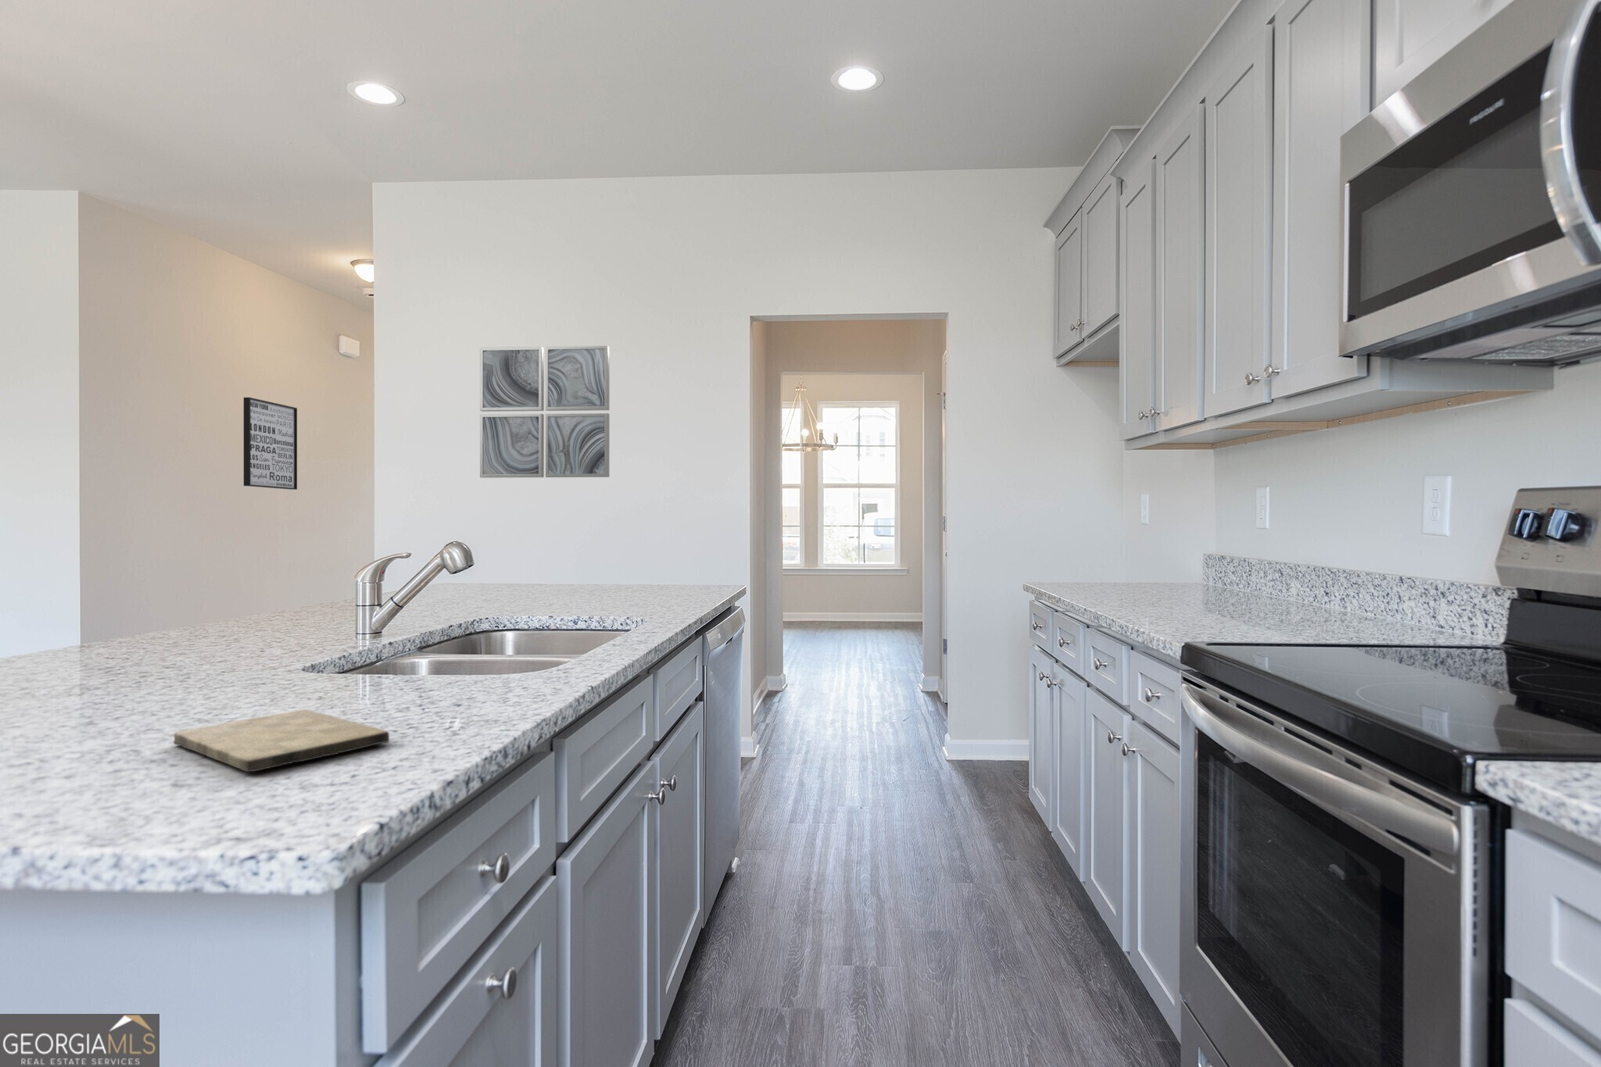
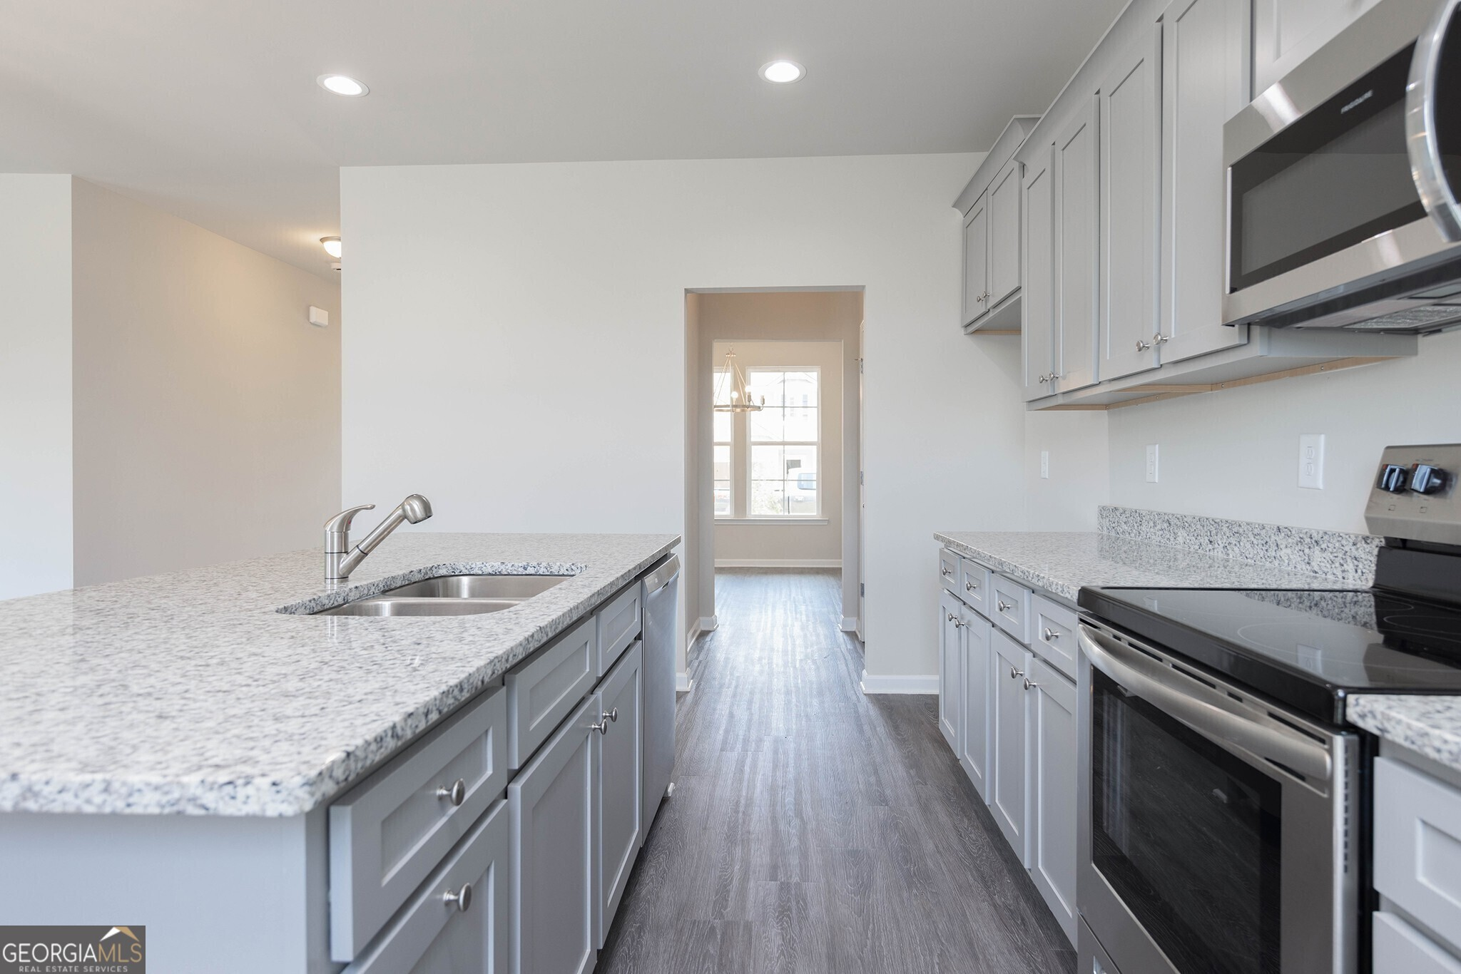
- wall art [479,345,611,479]
- wall art [243,397,298,491]
- cutting board [173,709,390,773]
